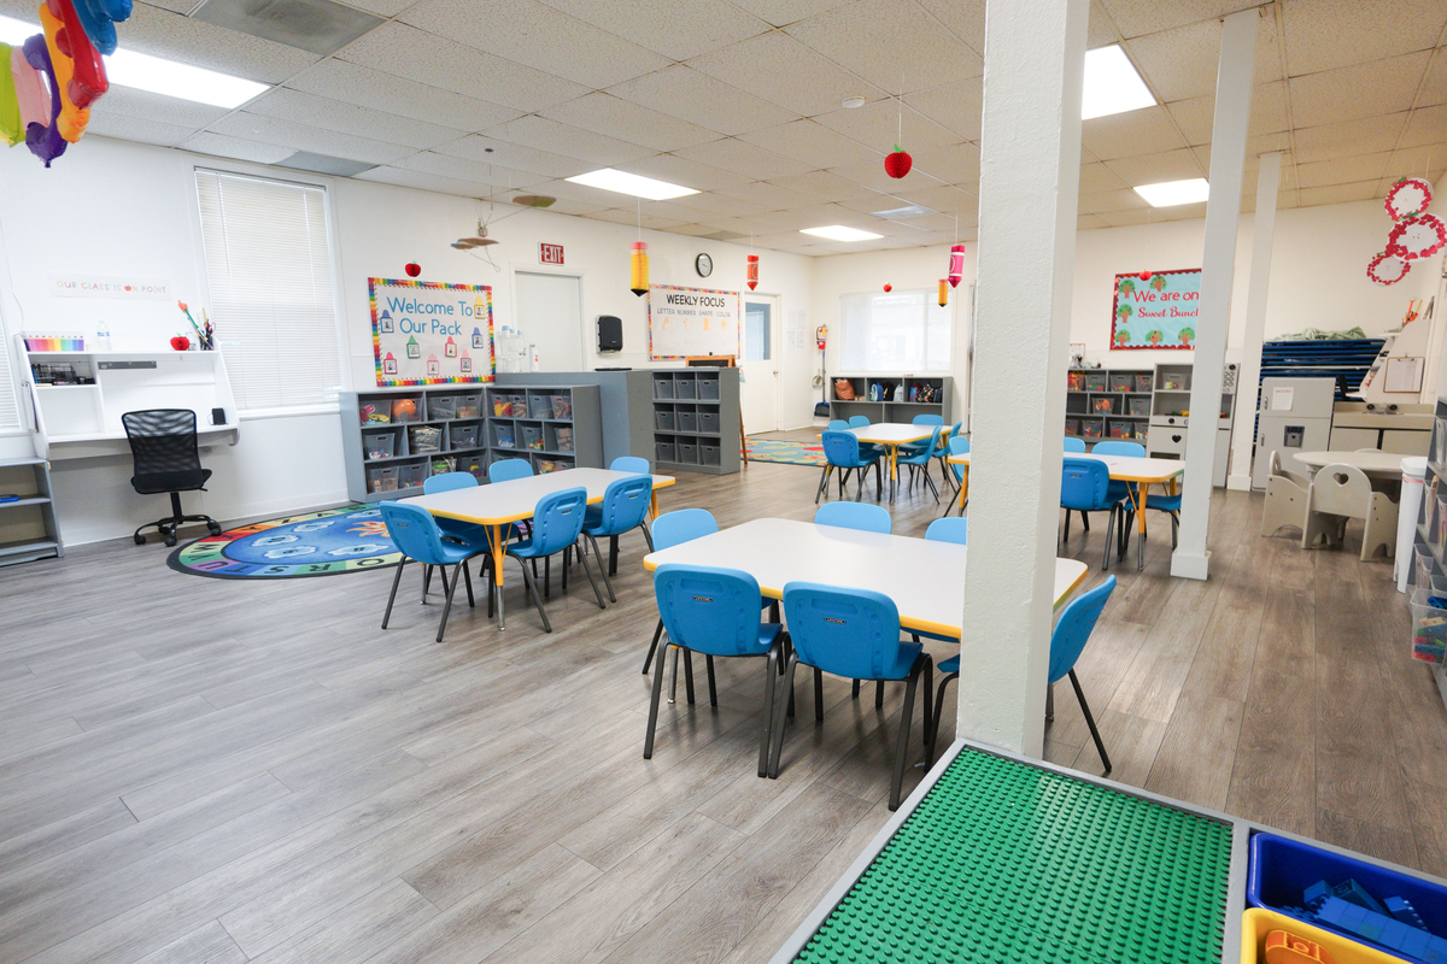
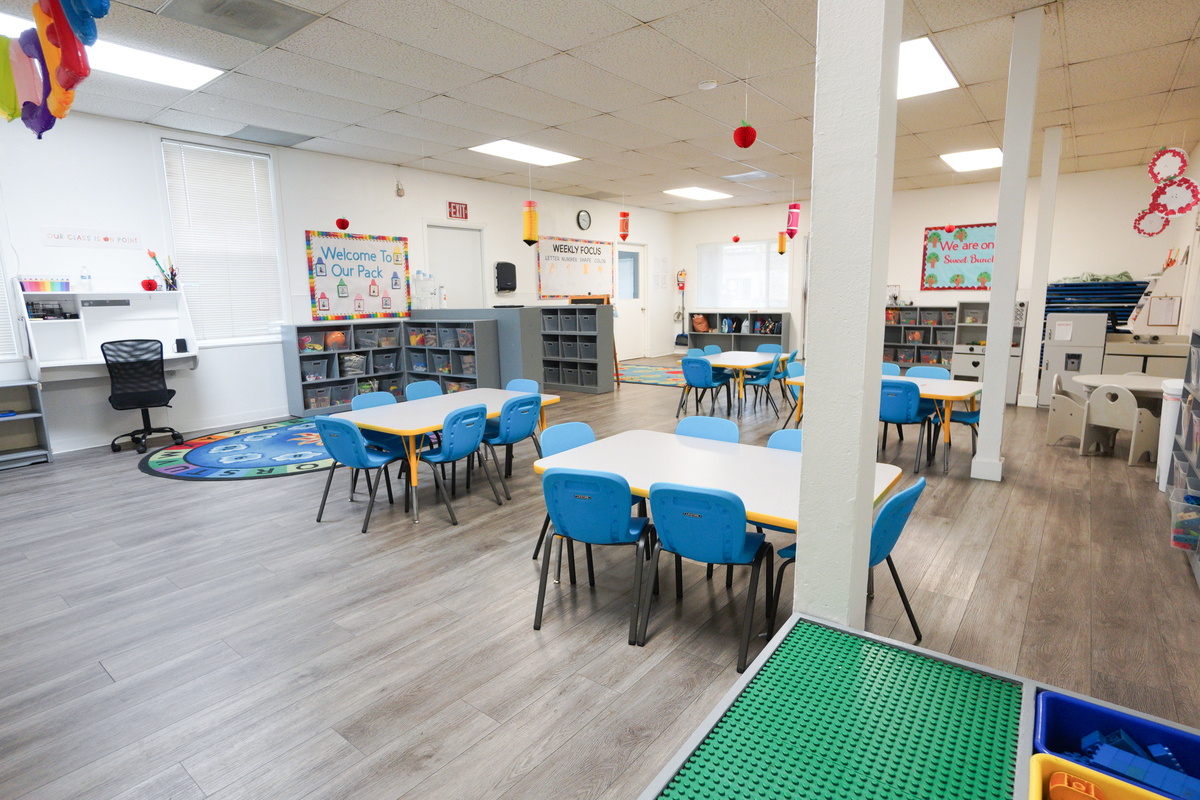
- ceiling mobile [450,147,558,274]
